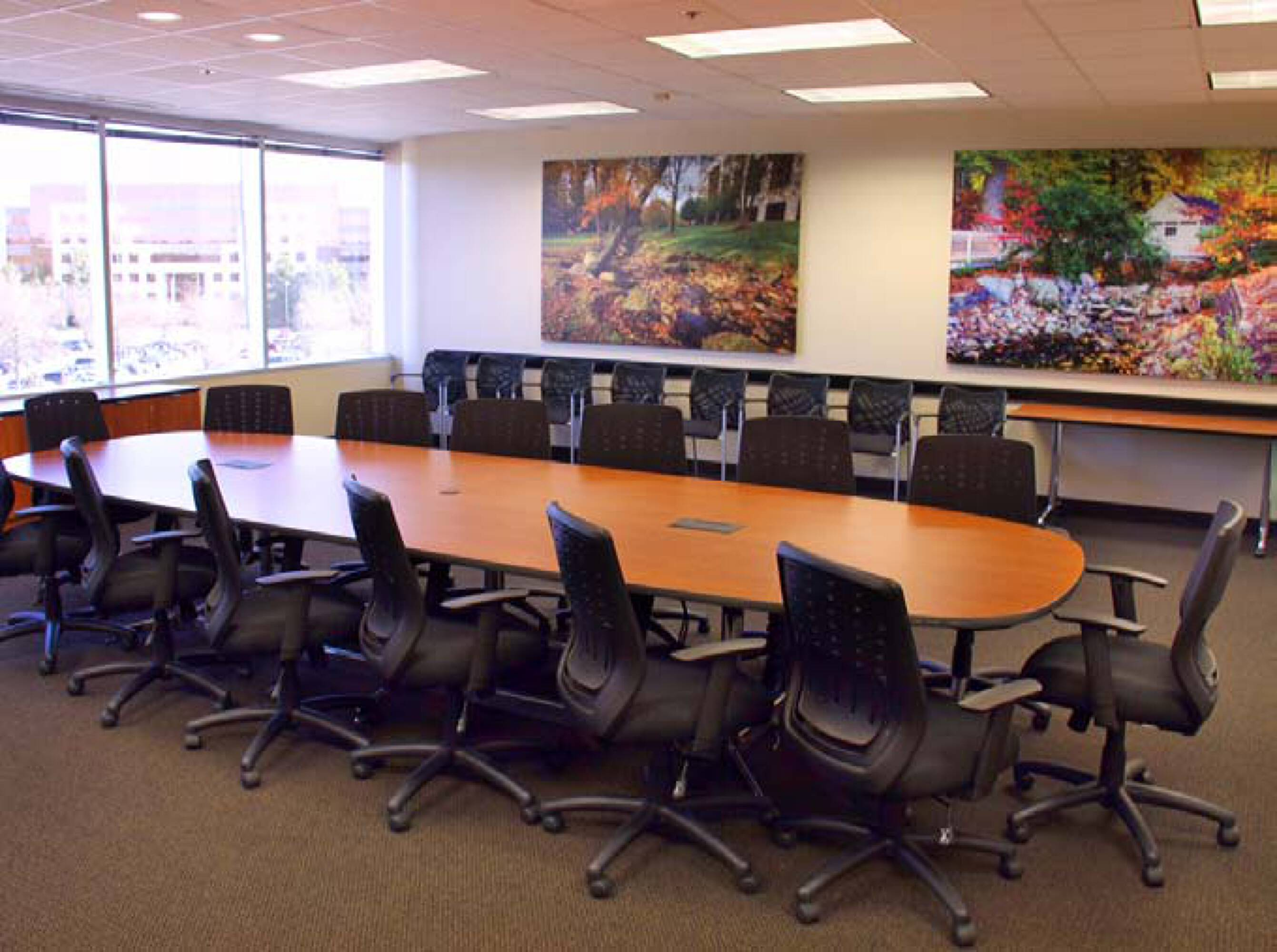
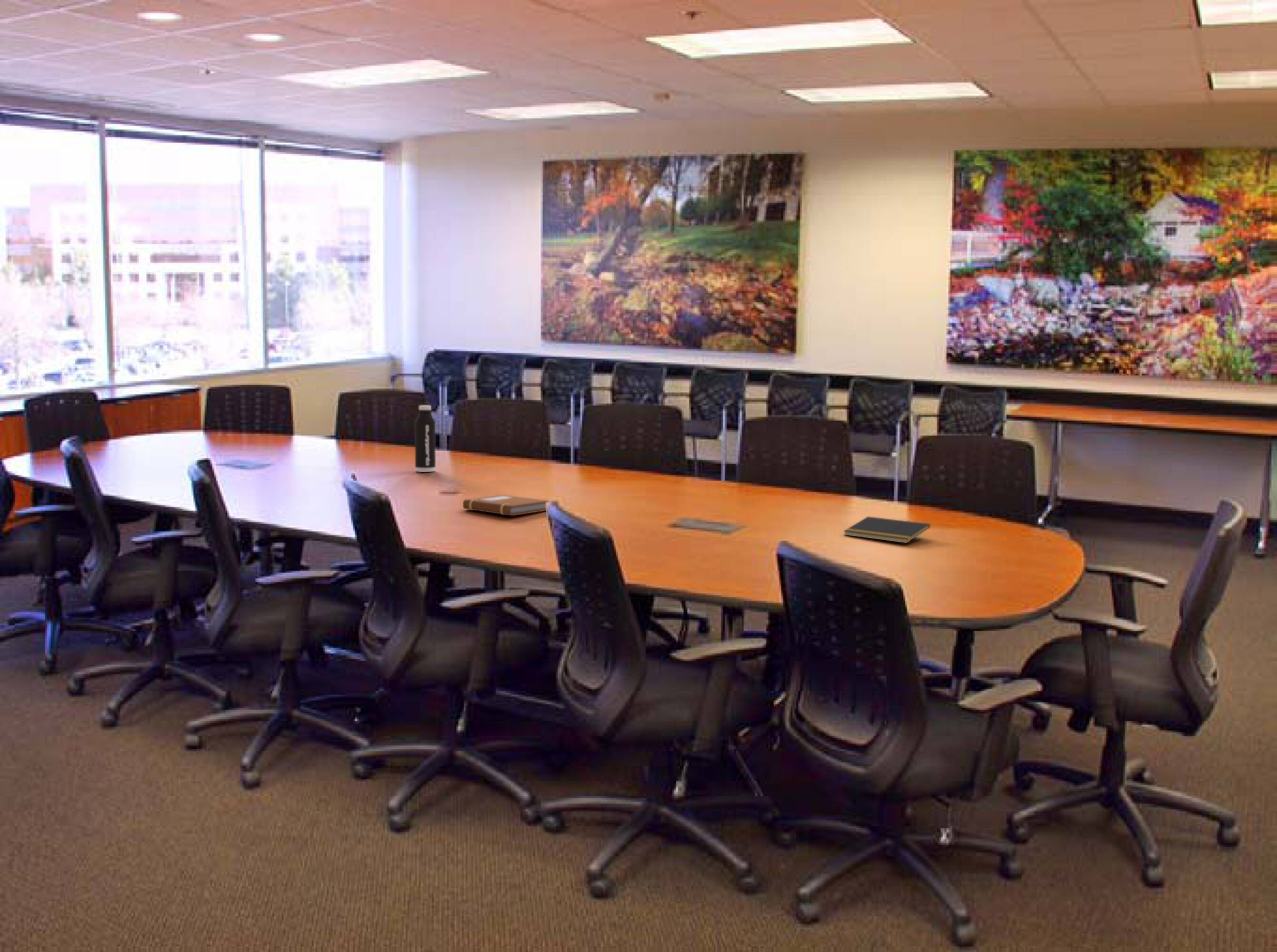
+ water bottle [415,405,436,473]
+ notepad [843,516,930,544]
+ notebook [462,494,549,516]
